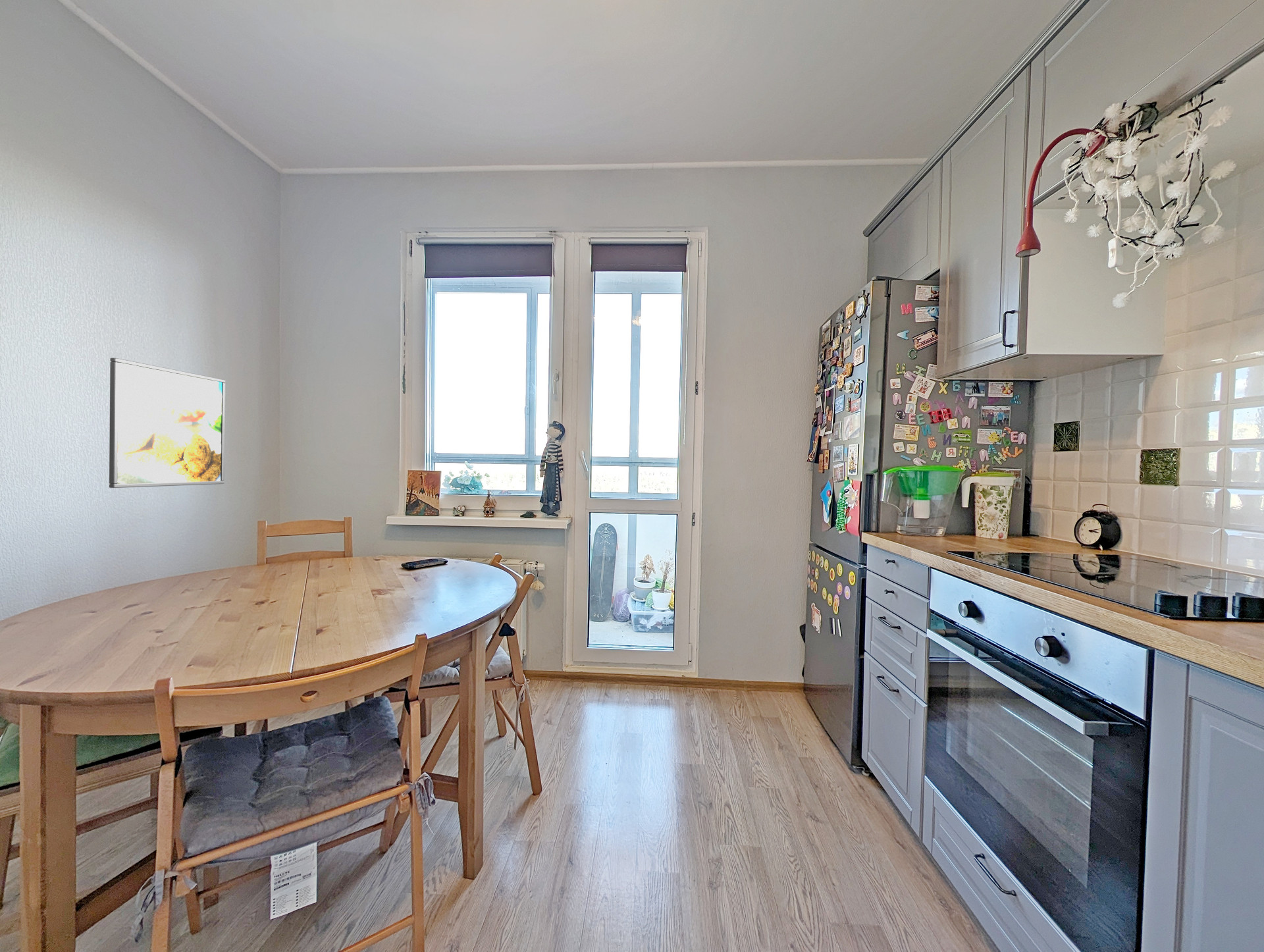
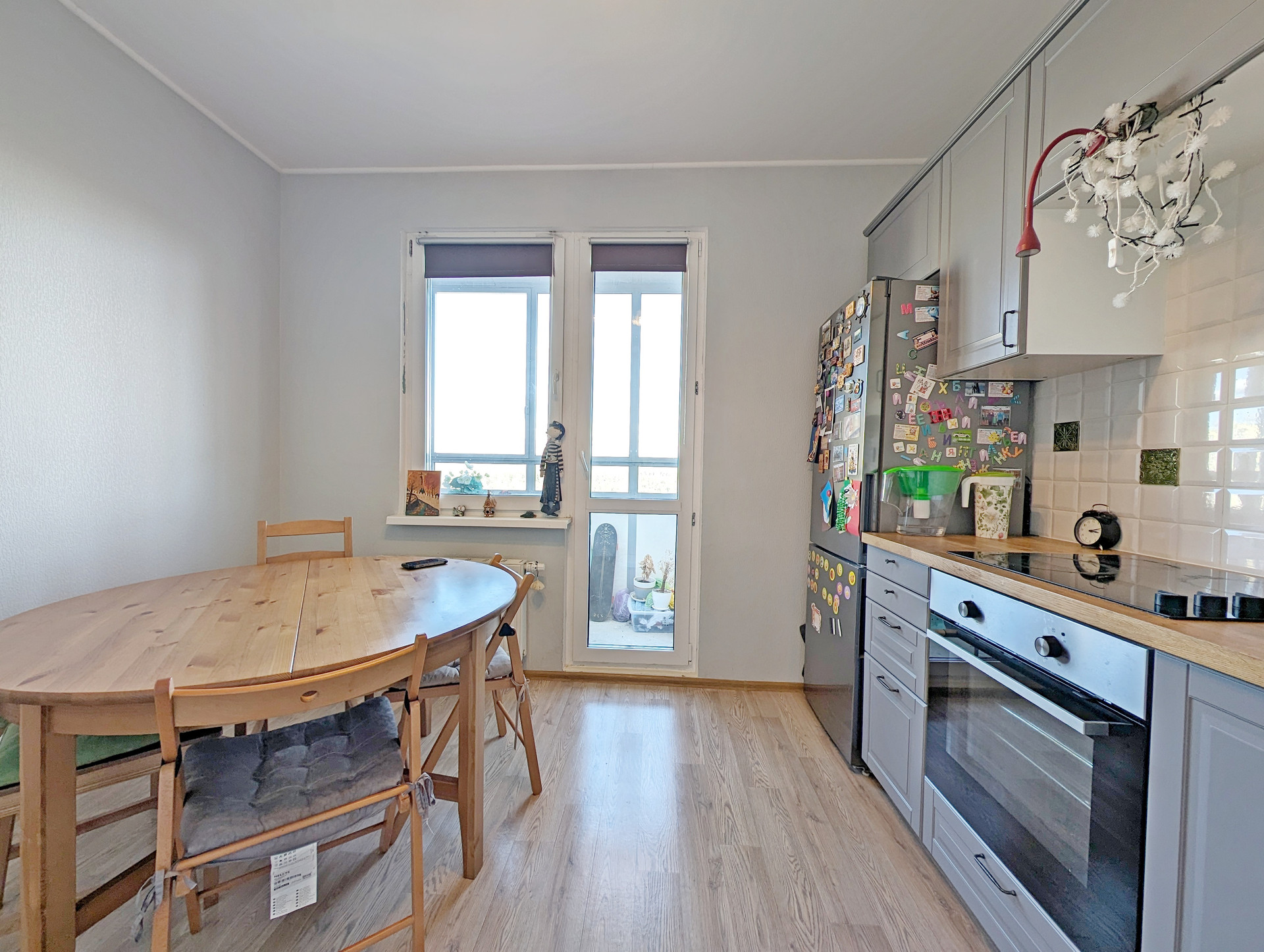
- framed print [109,357,226,489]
